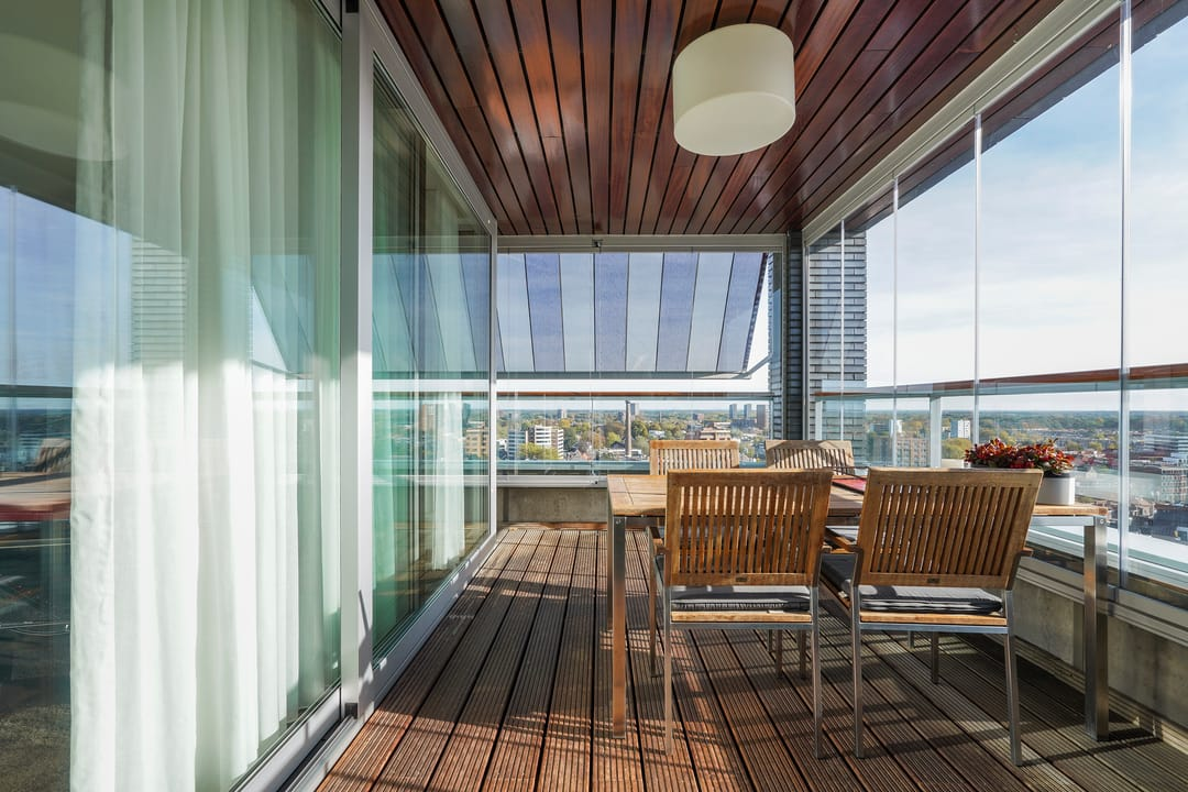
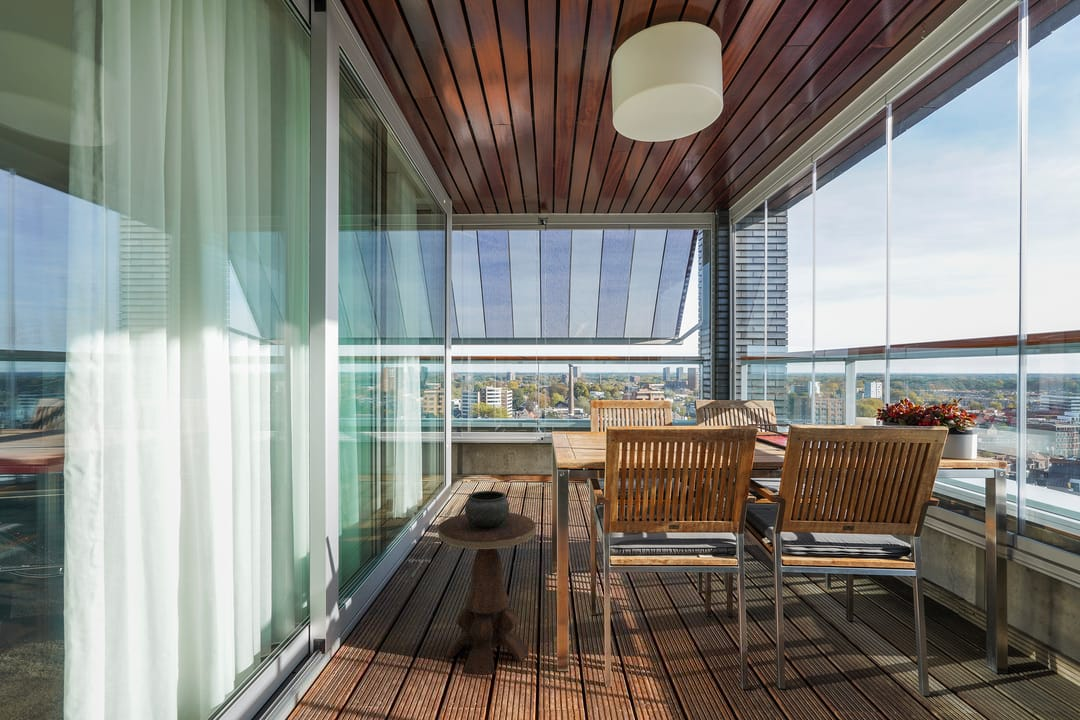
+ side table [437,490,537,676]
